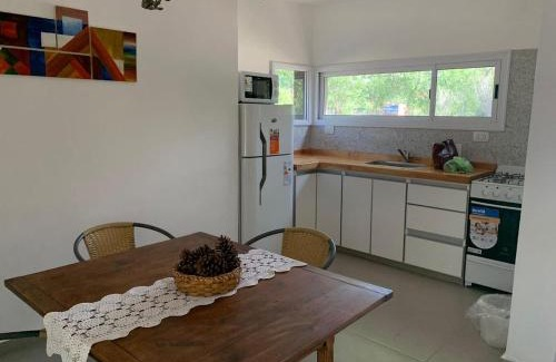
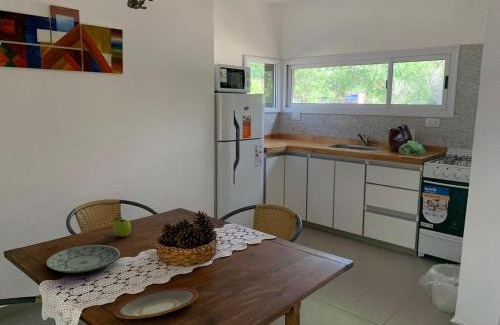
+ fruit [112,215,132,238]
+ plate [114,287,199,320]
+ plate [45,244,121,274]
